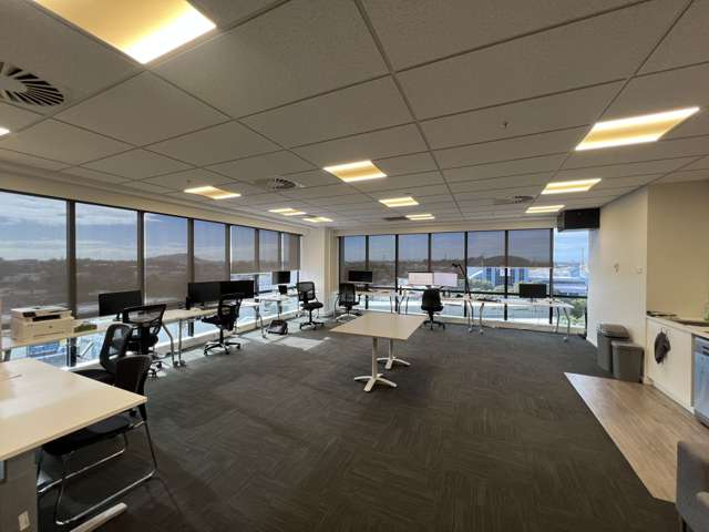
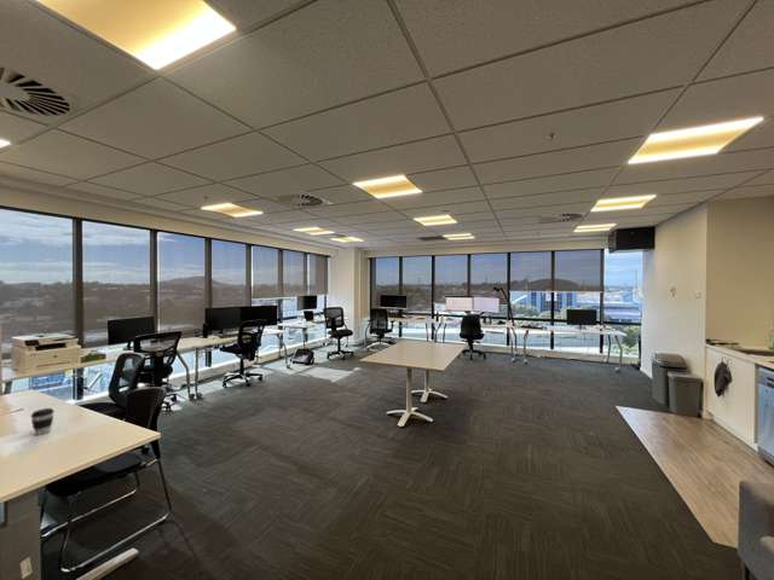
+ coffee cup [29,407,56,436]
